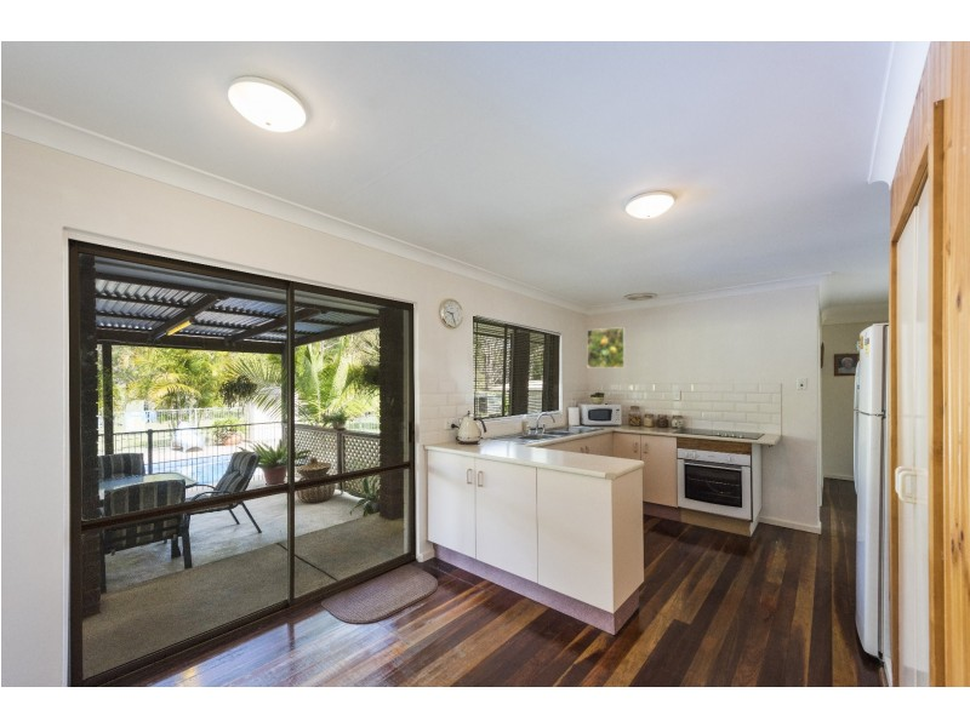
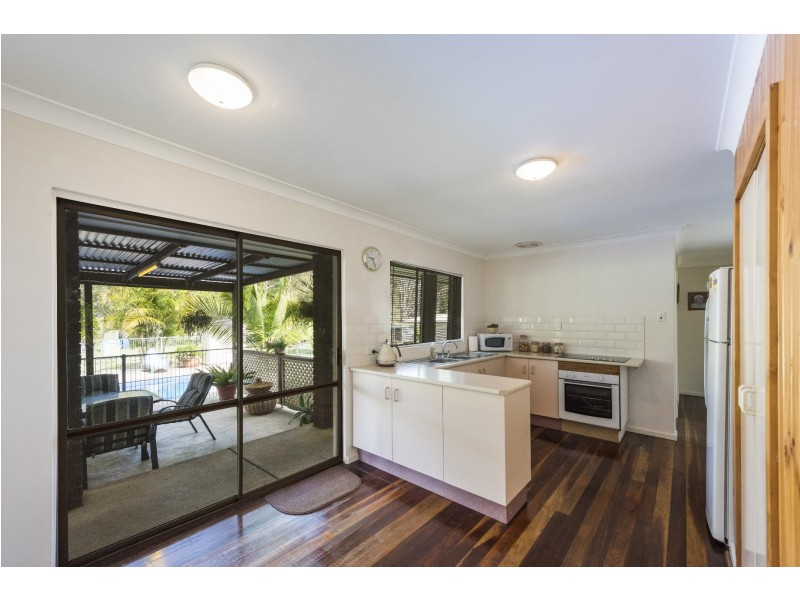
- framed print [586,326,627,370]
